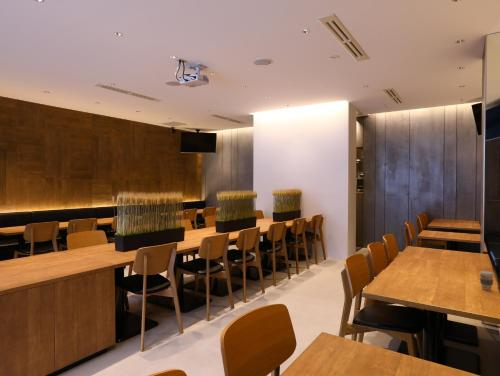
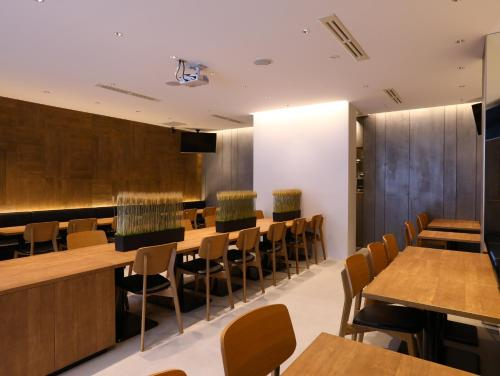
- coffee cup [478,270,496,292]
